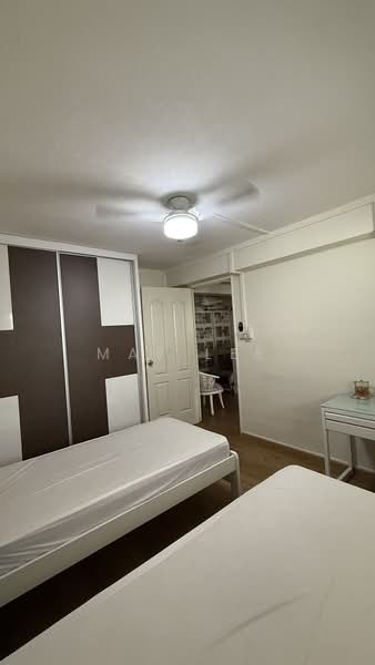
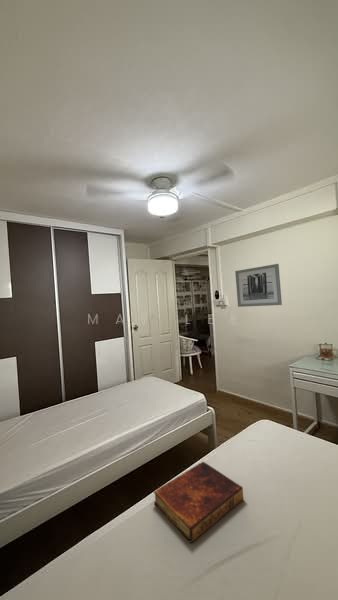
+ wall art [234,263,283,308]
+ book [153,461,244,544]
